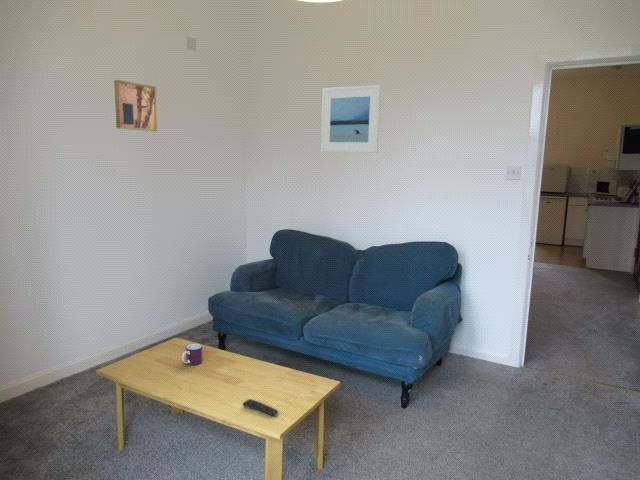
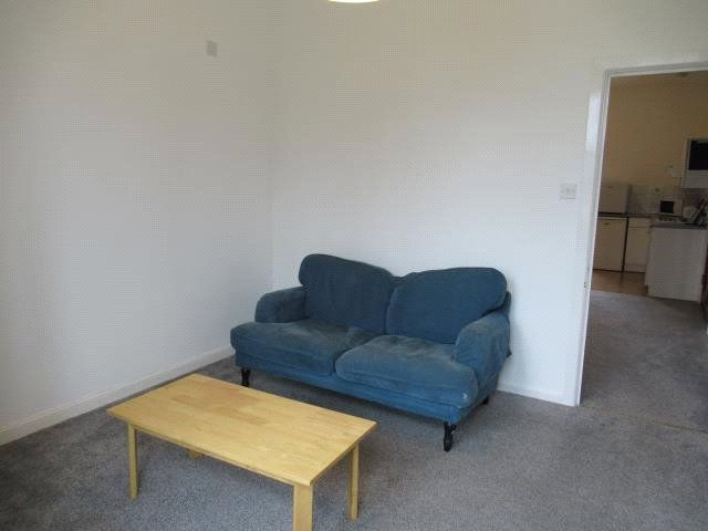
- mug [181,343,203,366]
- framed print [320,84,382,154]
- wall art [113,79,159,132]
- remote control [242,398,280,417]
